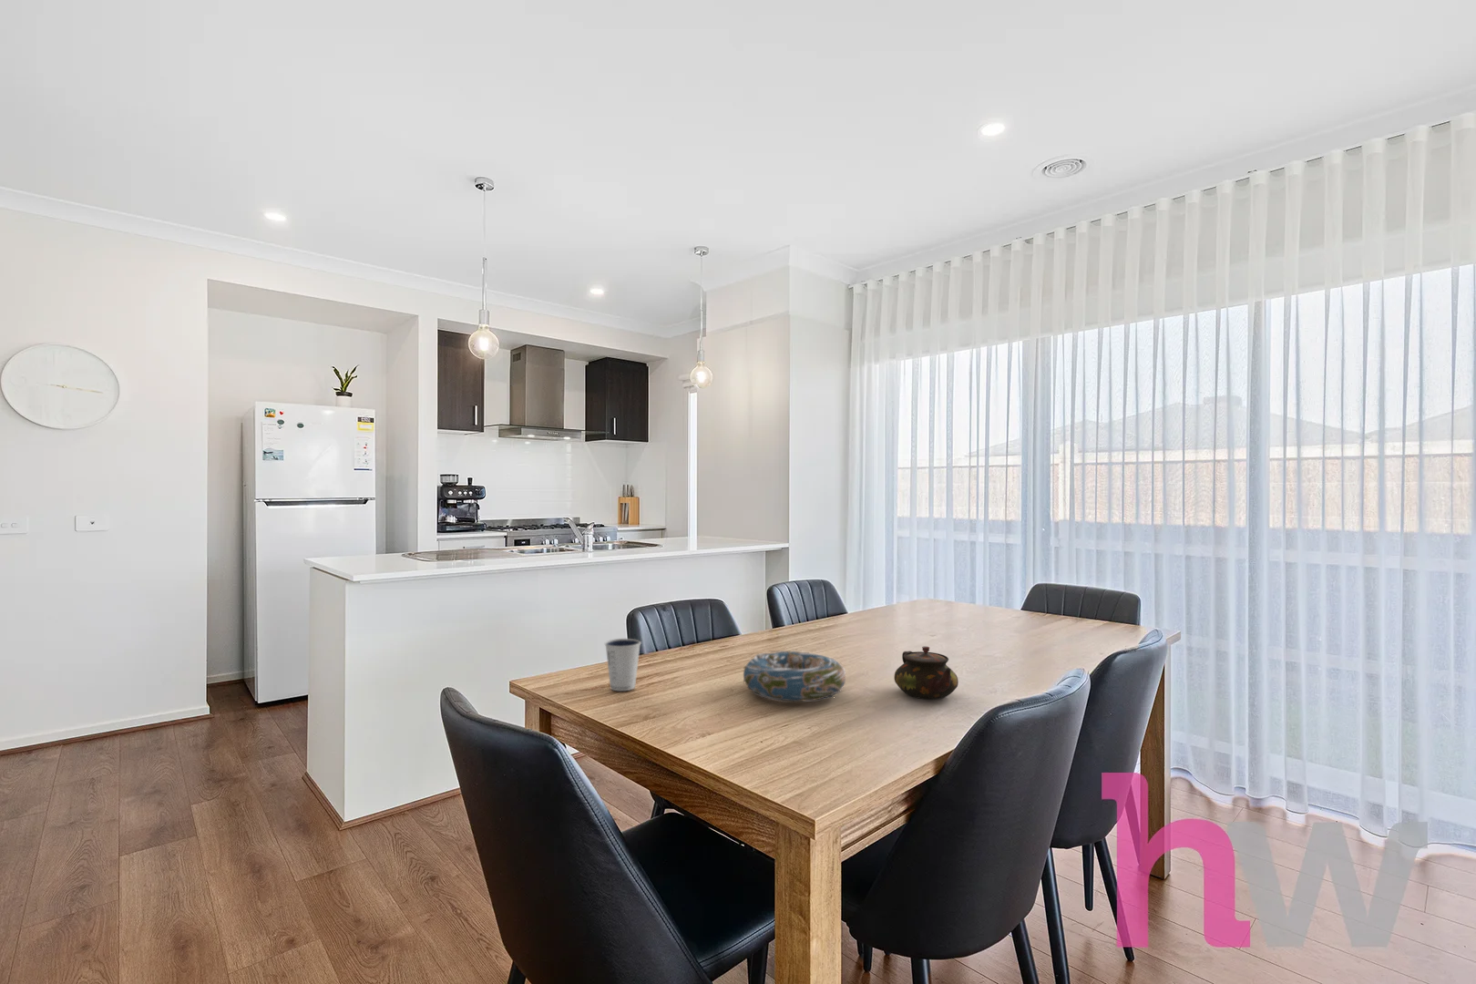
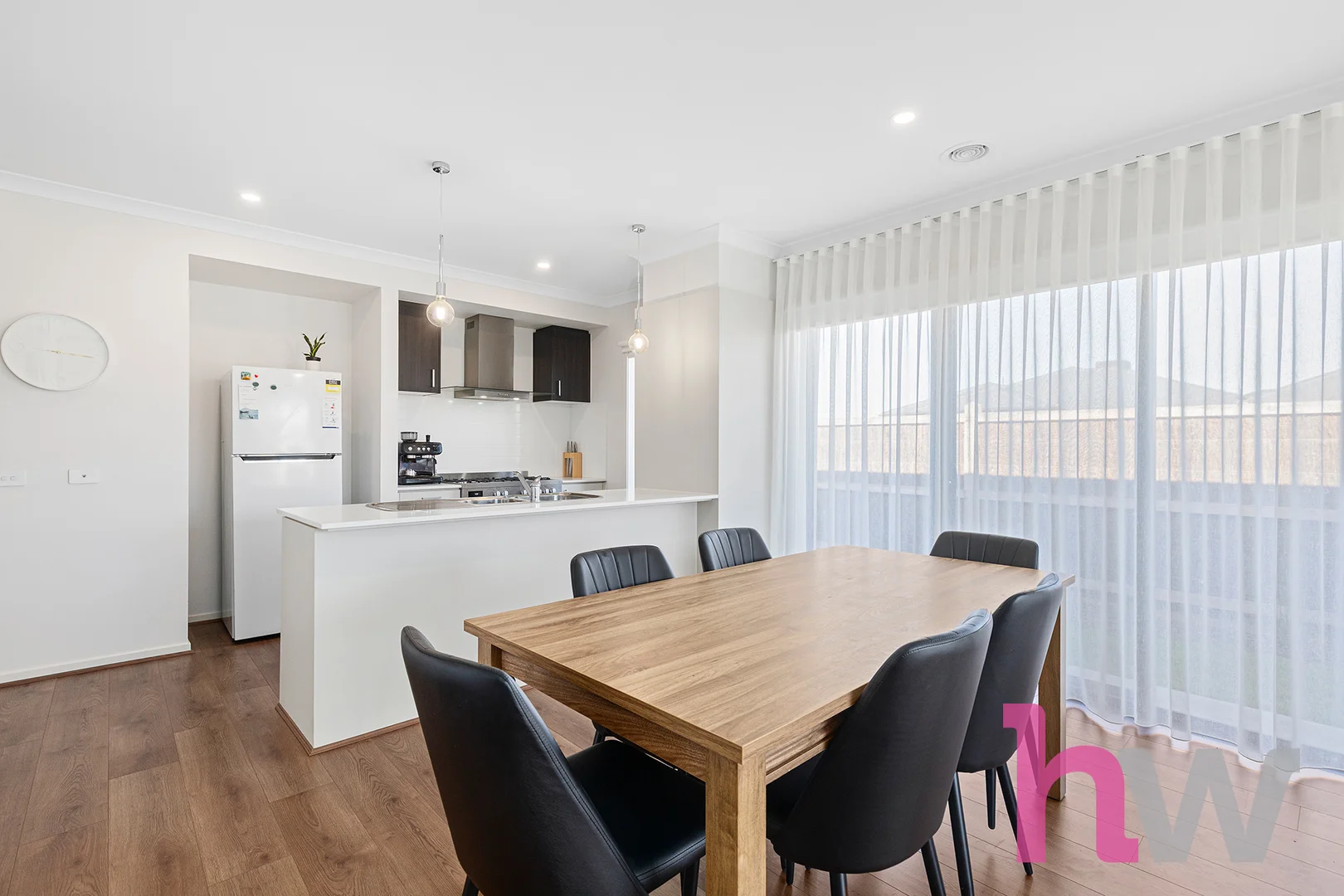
- dixie cup [604,638,642,692]
- decorative bowl [742,650,847,703]
- teapot [893,645,960,700]
